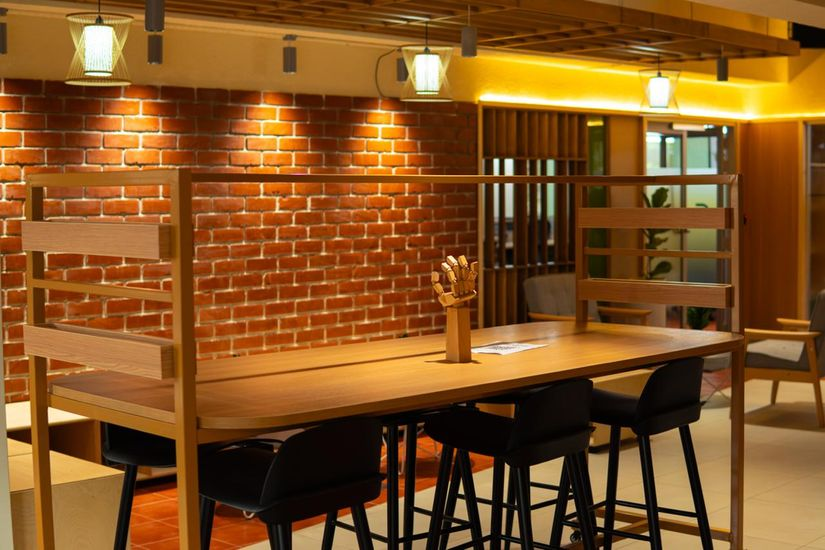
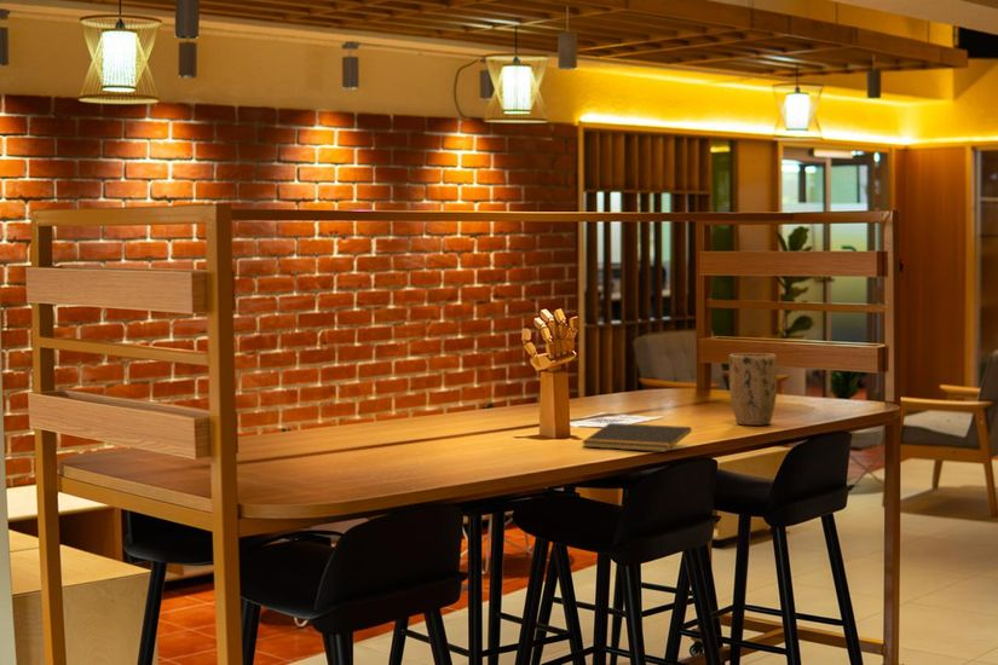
+ notepad [581,422,692,453]
+ plant pot [728,352,778,427]
